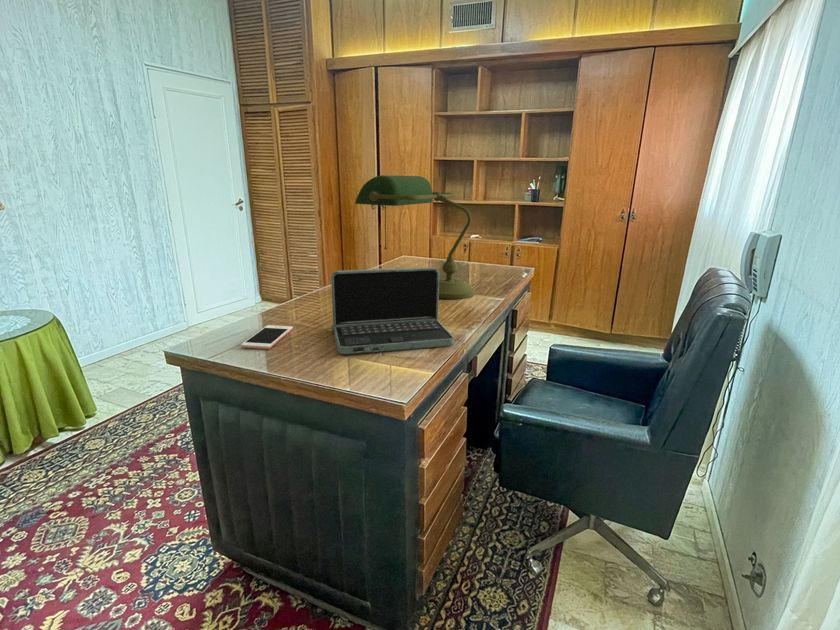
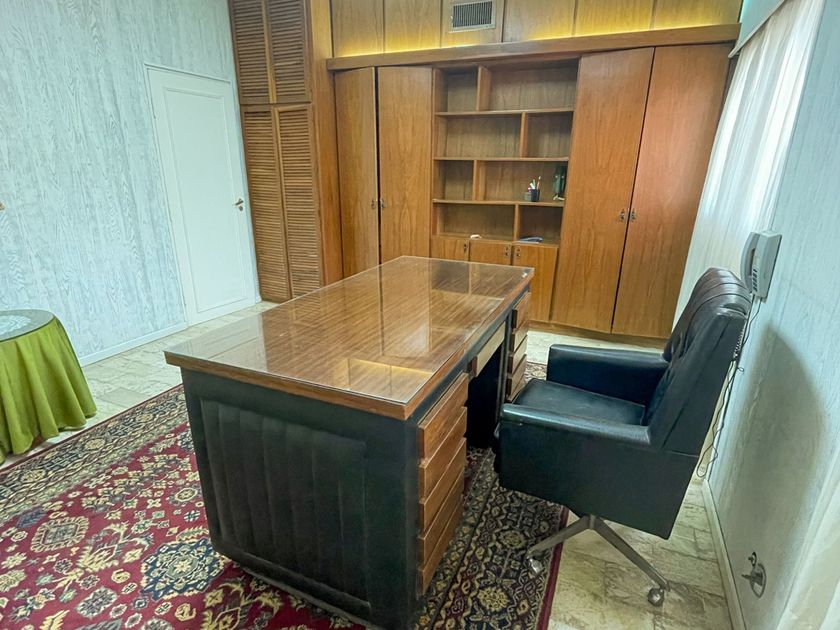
- cell phone [240,324,293,350]
- desk lamp [354,174,476,300]
- laptop [324,266,455,355]
